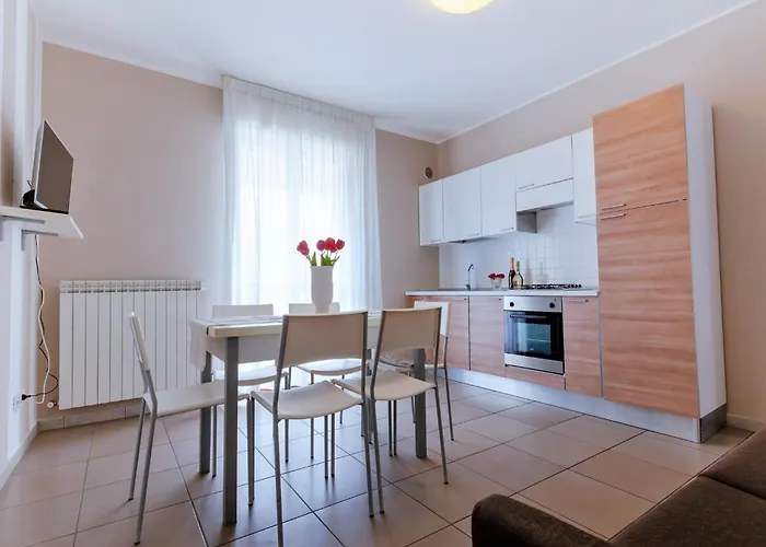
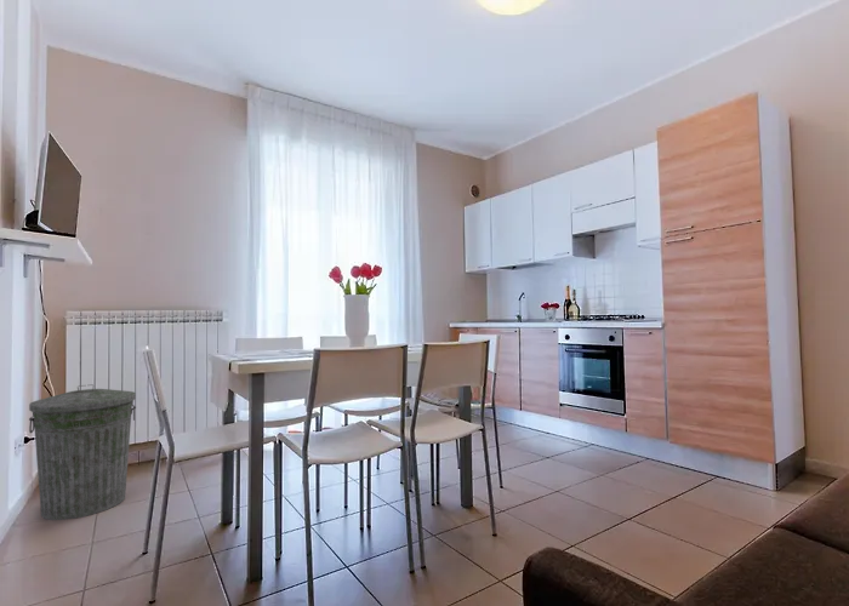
+ trash can [28,383,137,521]
